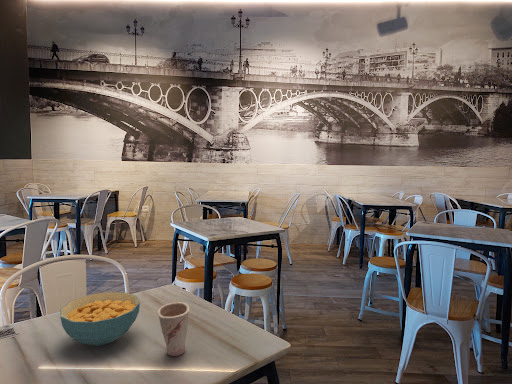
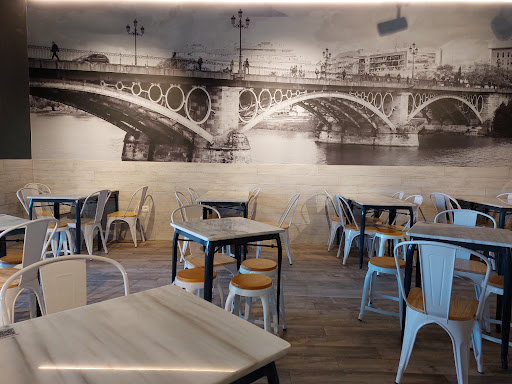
- cereal bowl [59,291,141,347]
- cup [156,301,191,357]
